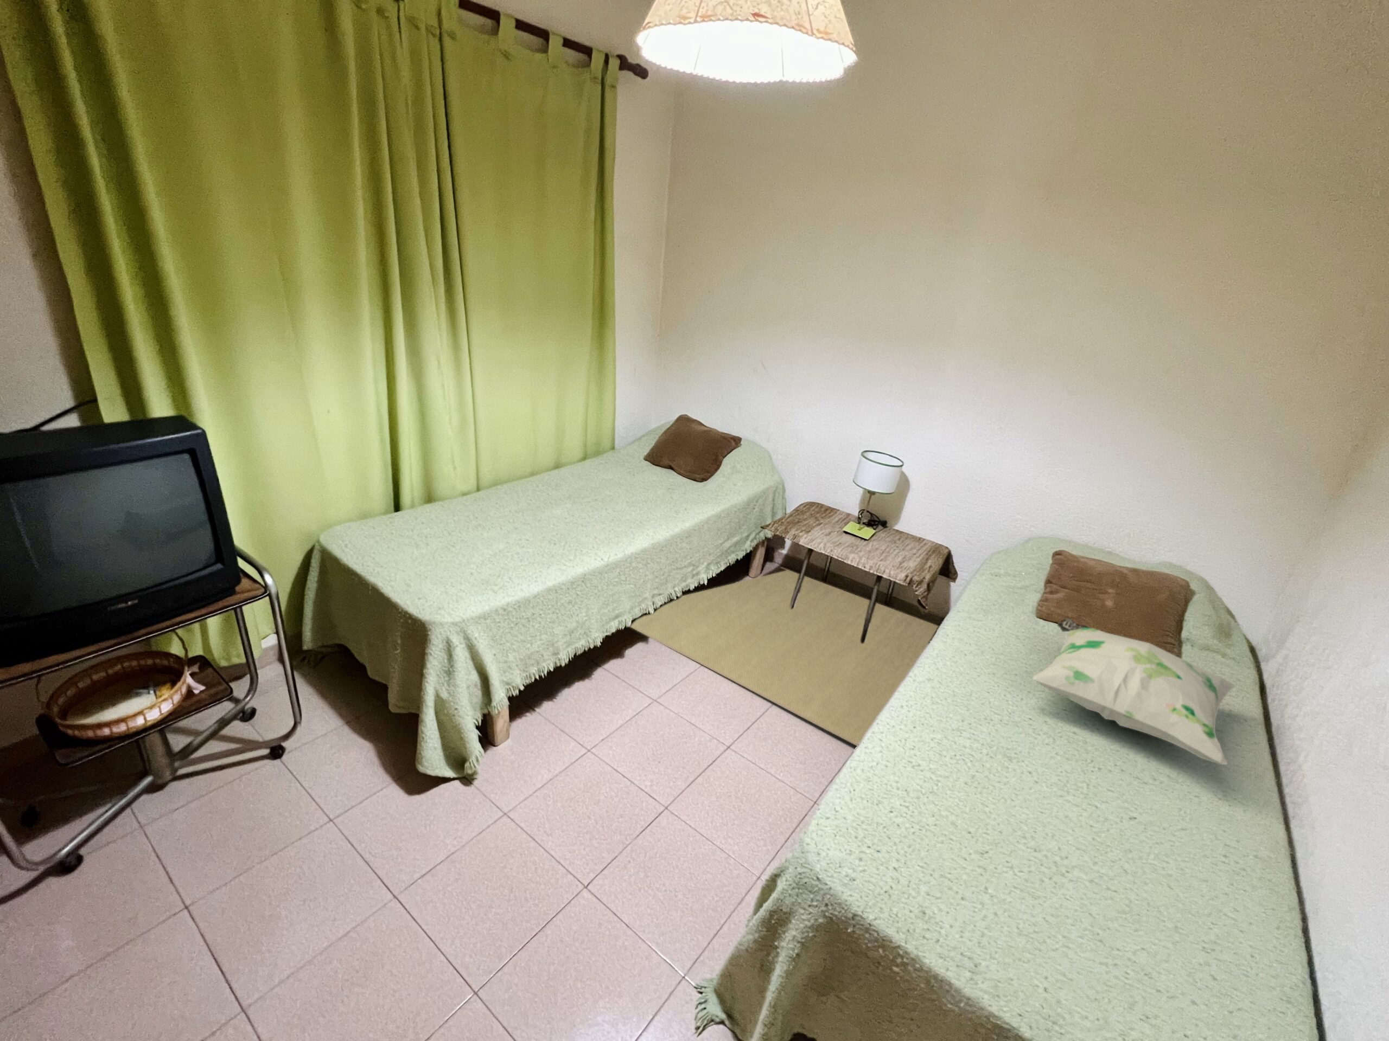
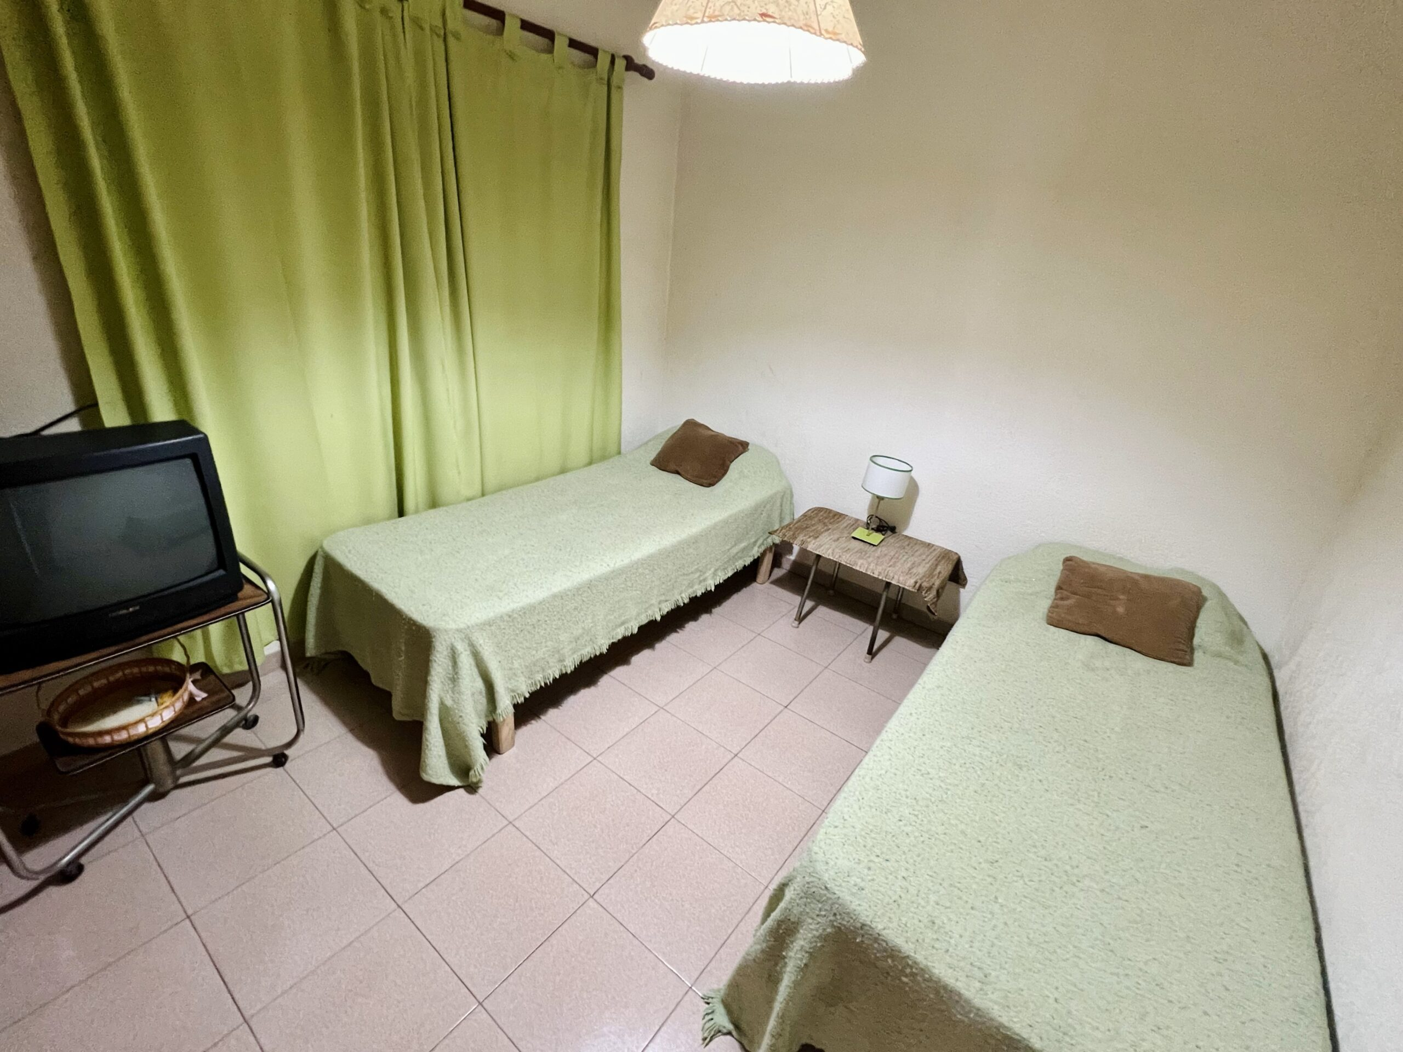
- decorative pillow [1032,618,1237,767]
- rug [629,566,938,747]
